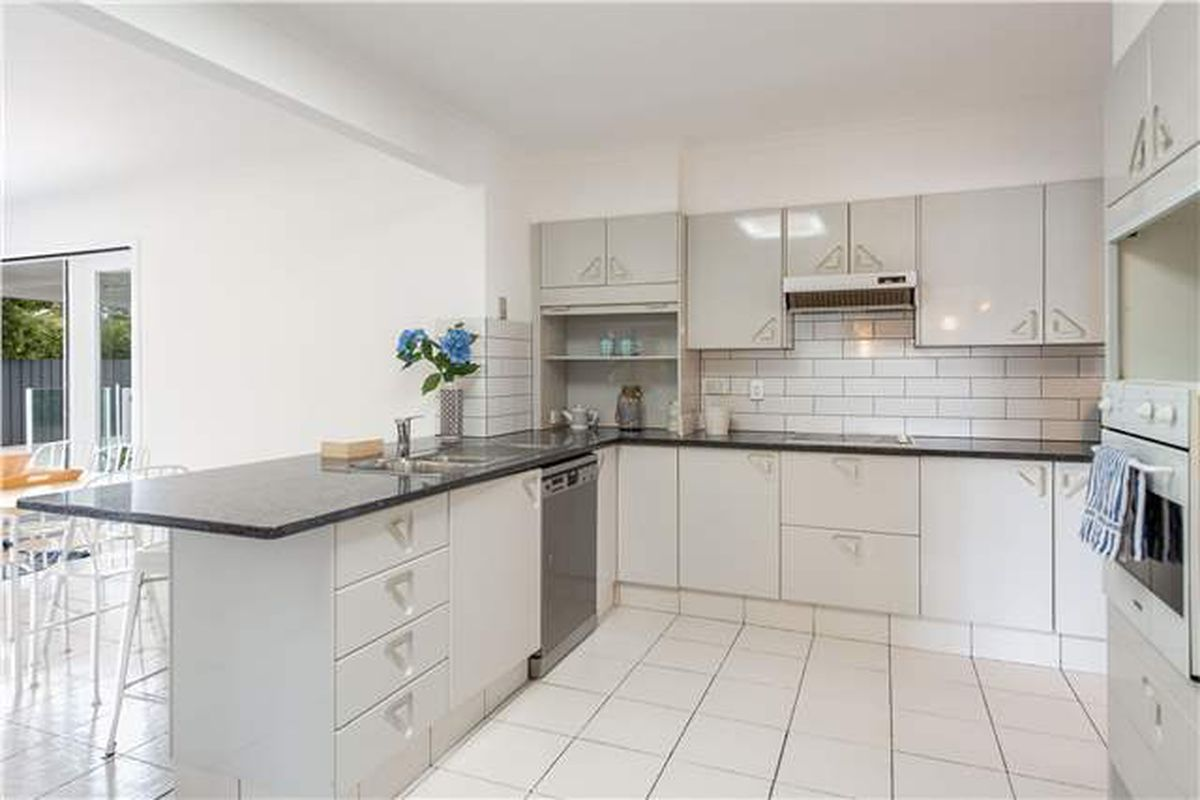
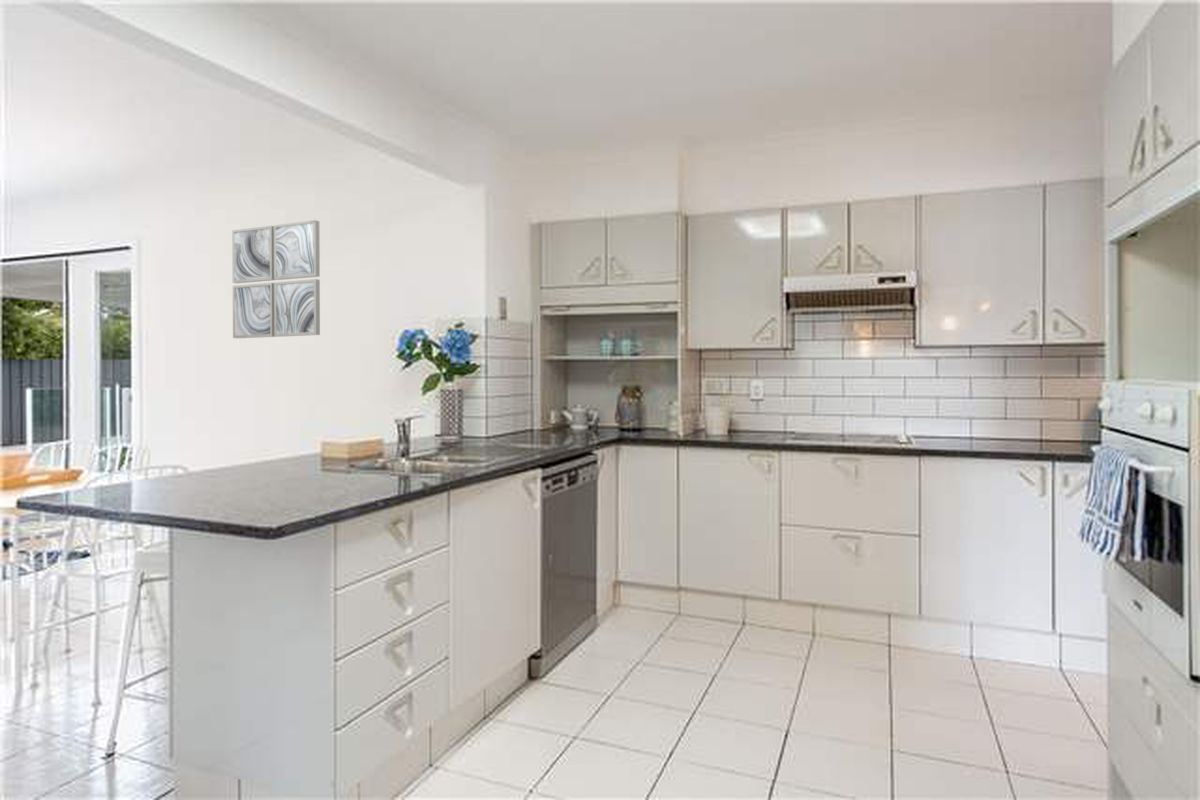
+ wall art [231,219,321,339]
